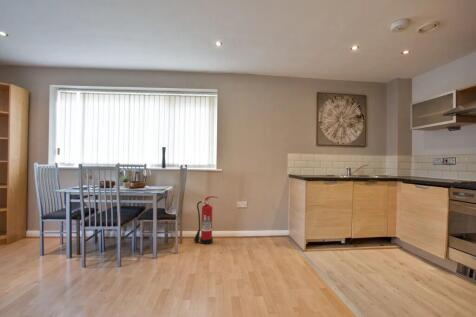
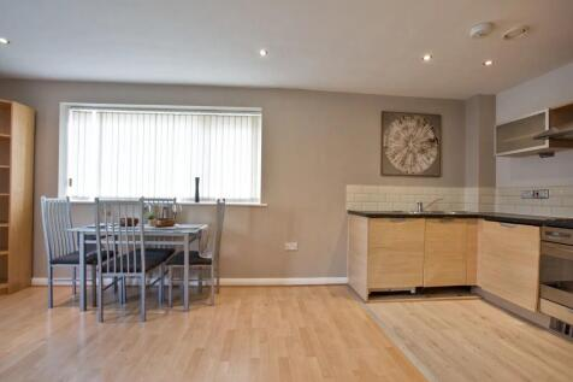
- fire extinguisher [193,195,219,245]
